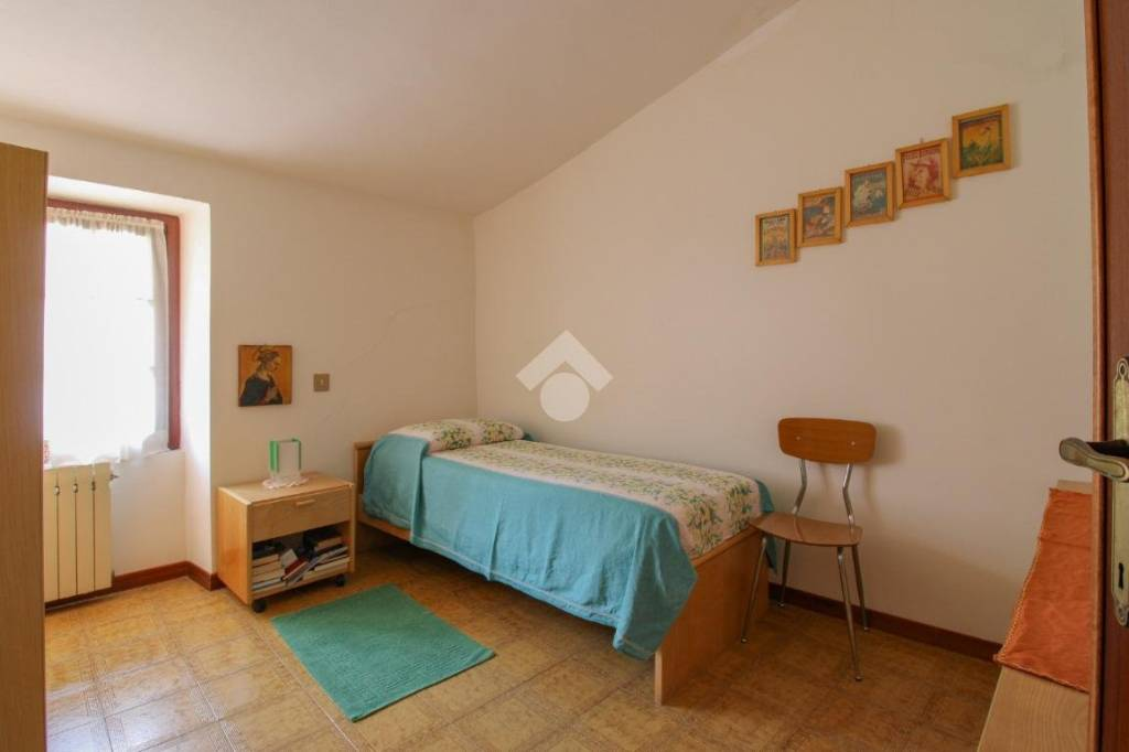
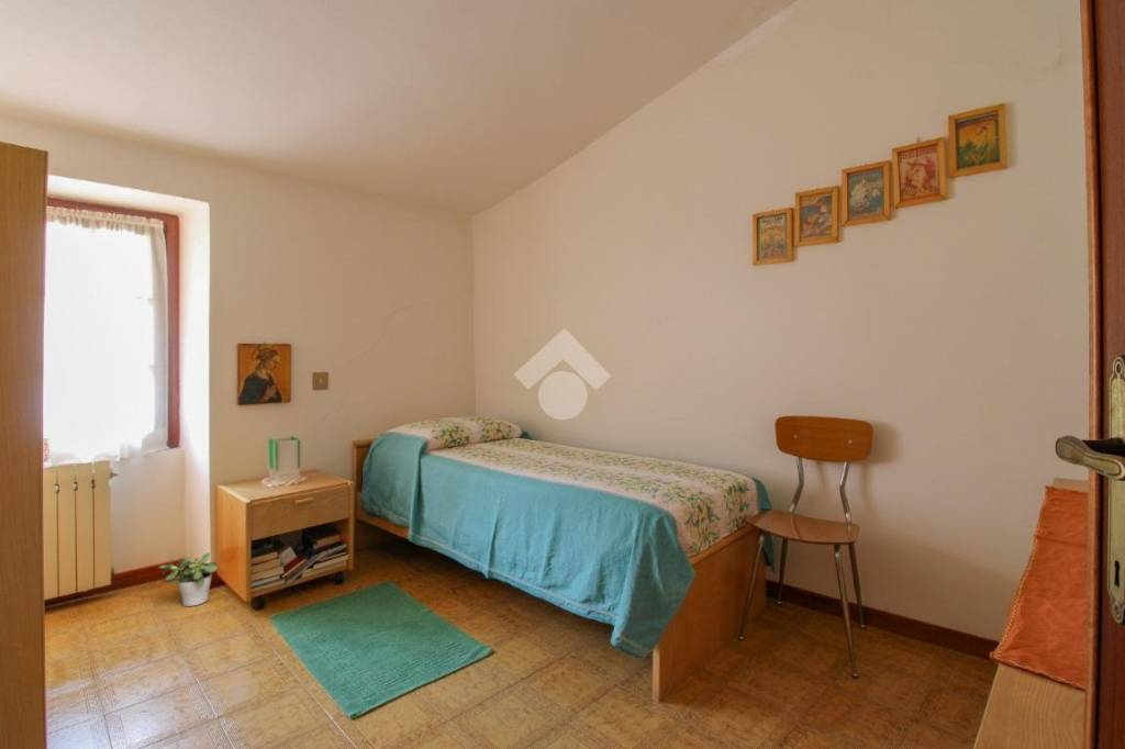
+ potted plant [157,551,218,607]
